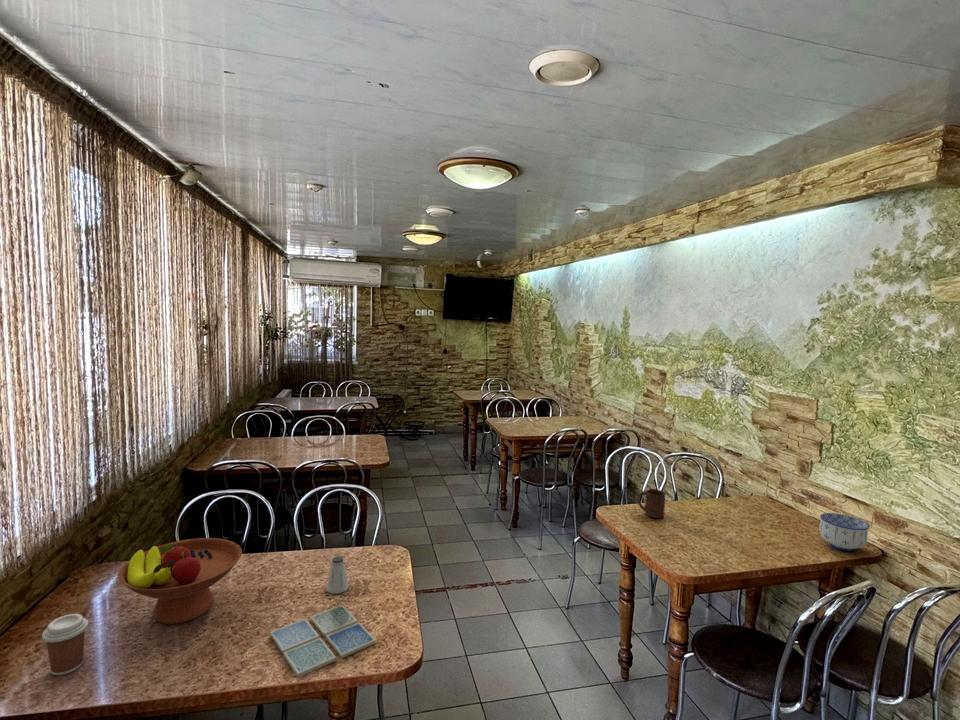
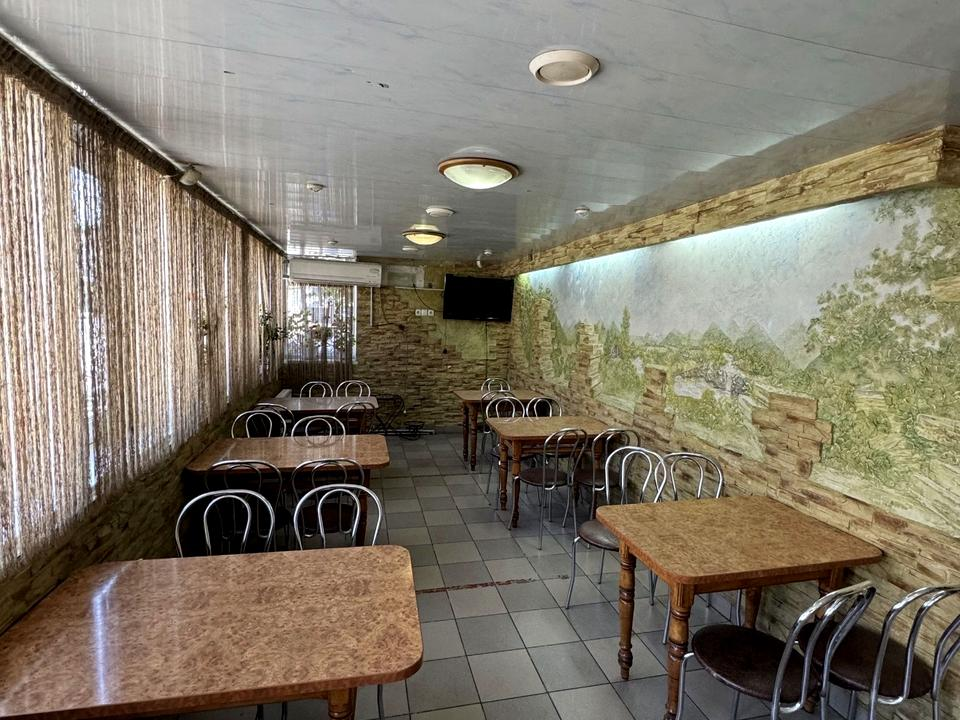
- fruit bowl [117,537,243,625]
- coffee cup [41,613,89,676]
- bowl [819,512,870,552]
- cup [637,488,666,519]
- saltshaker [325,555,350,595]
- drink coaster [269,604,377,678]
